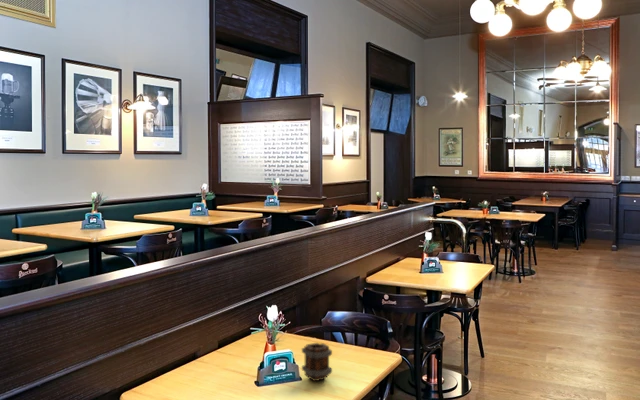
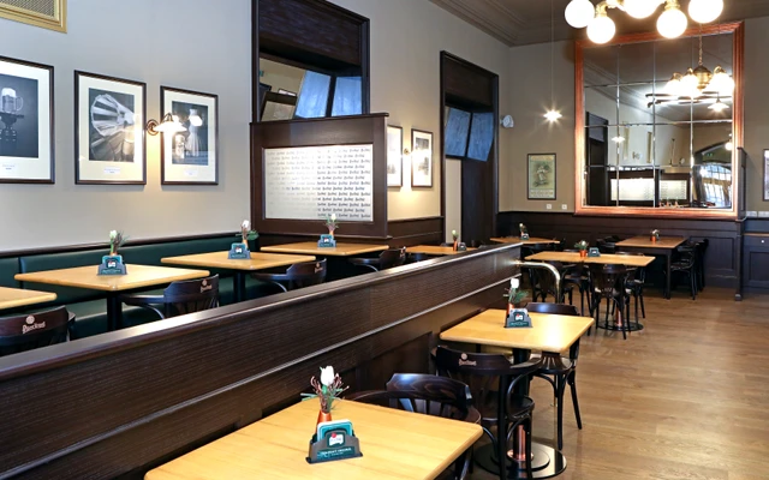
- mug [301,342,333,382]
